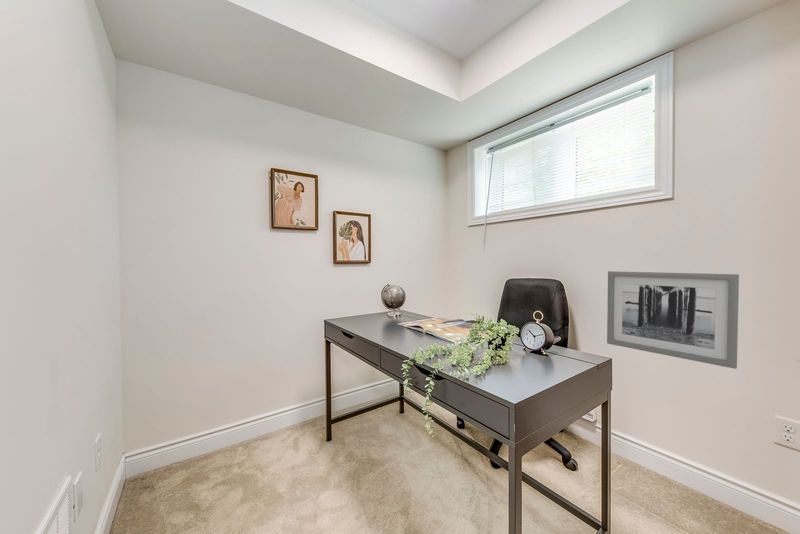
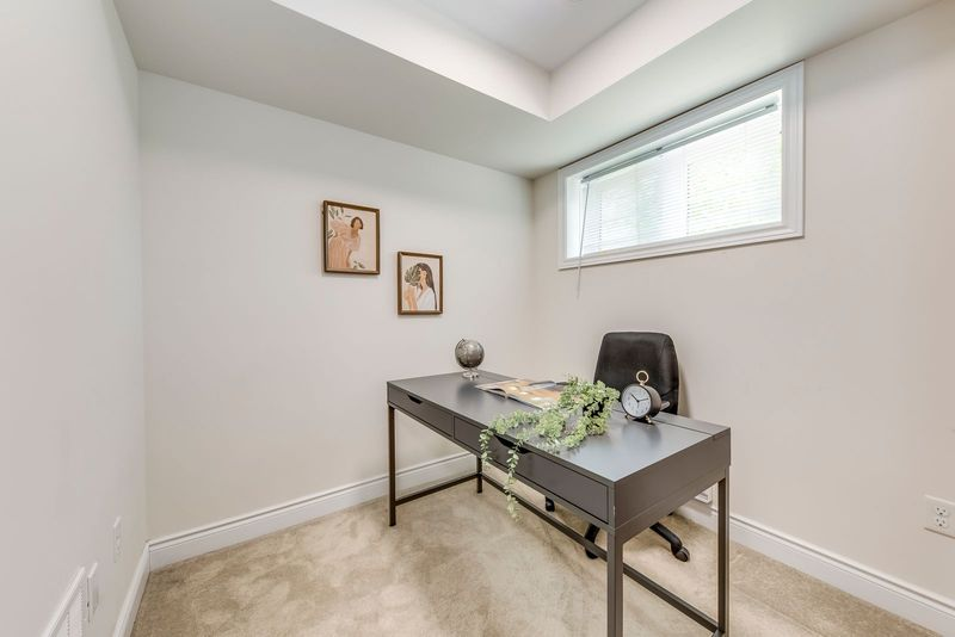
- wall art [606,270,740,370]
